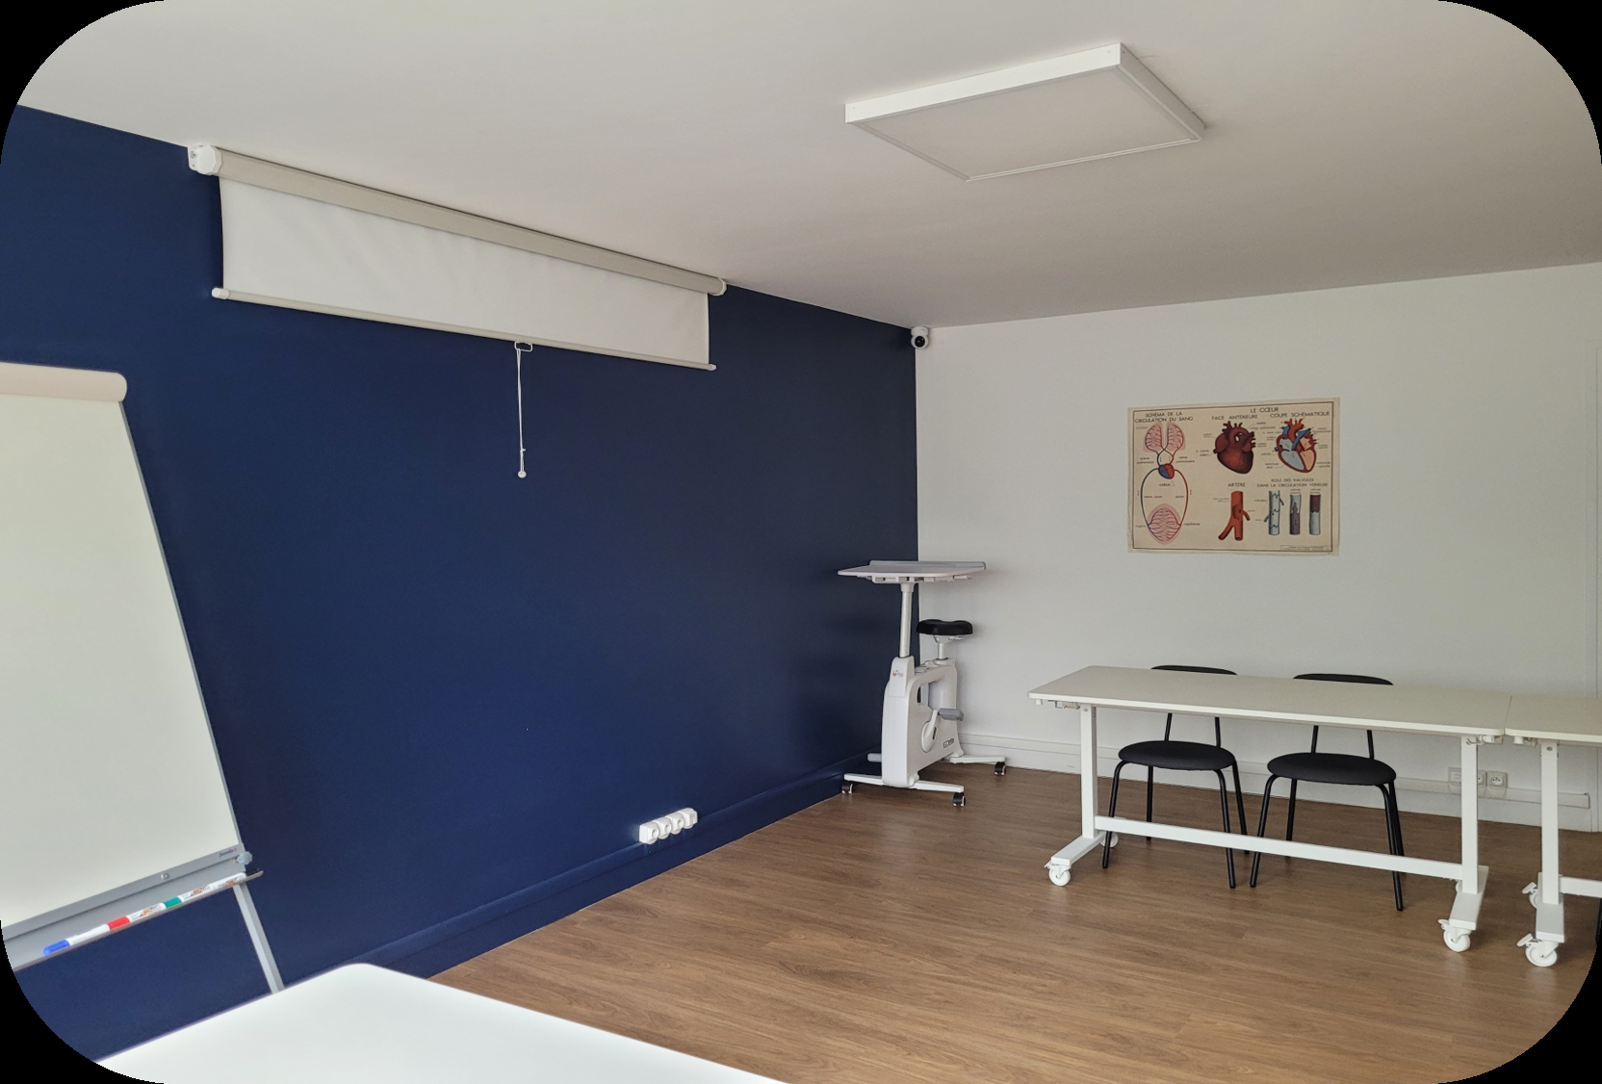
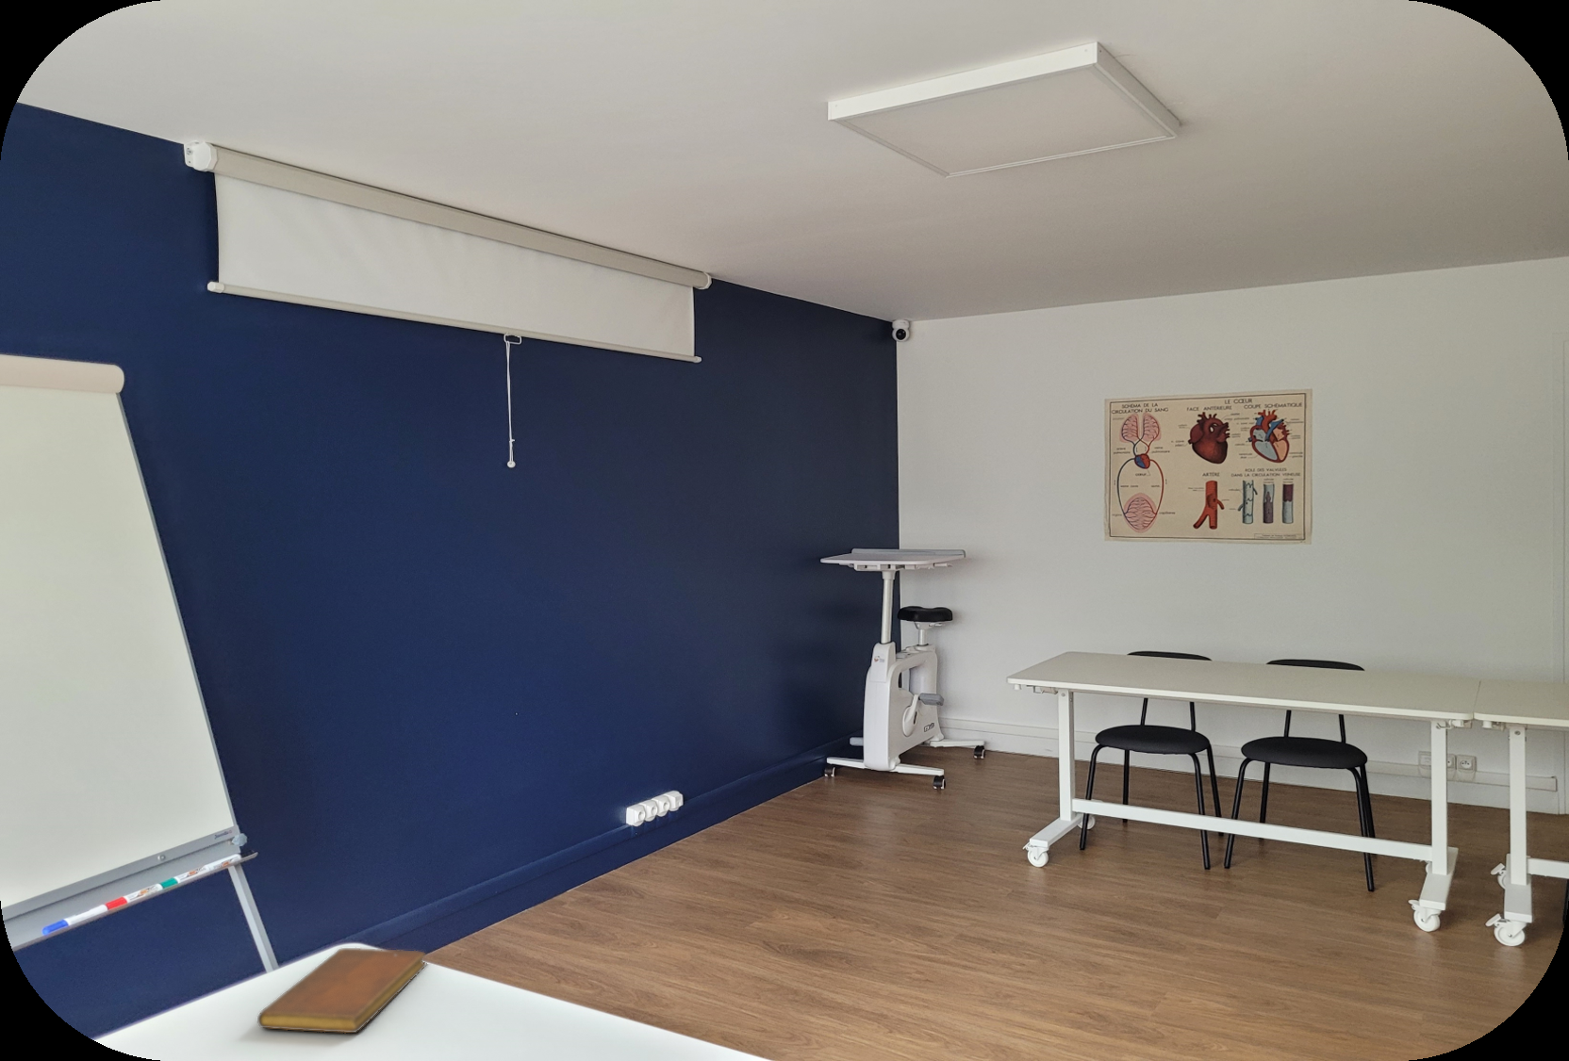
+ notebook [256,947,428,1034]
